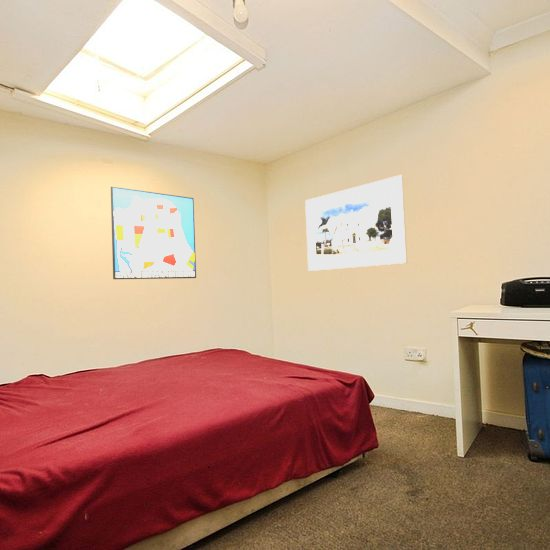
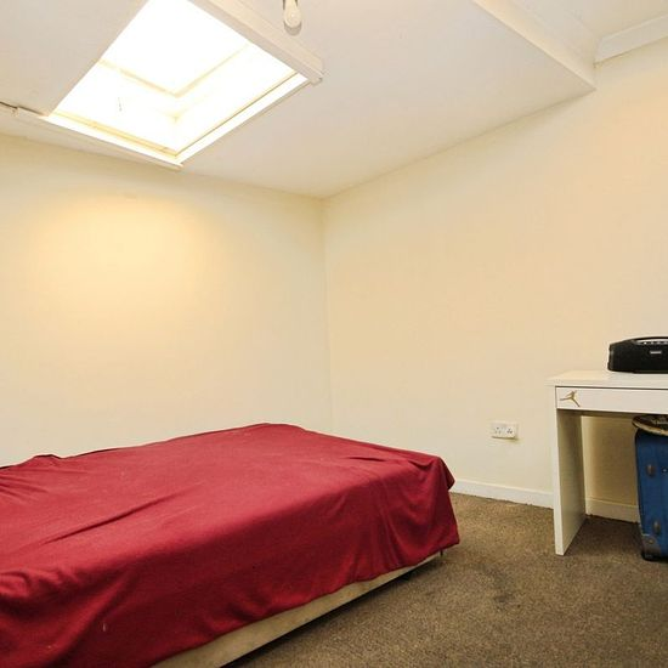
- wall art [110,186,197,280]
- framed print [304,174,408,272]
